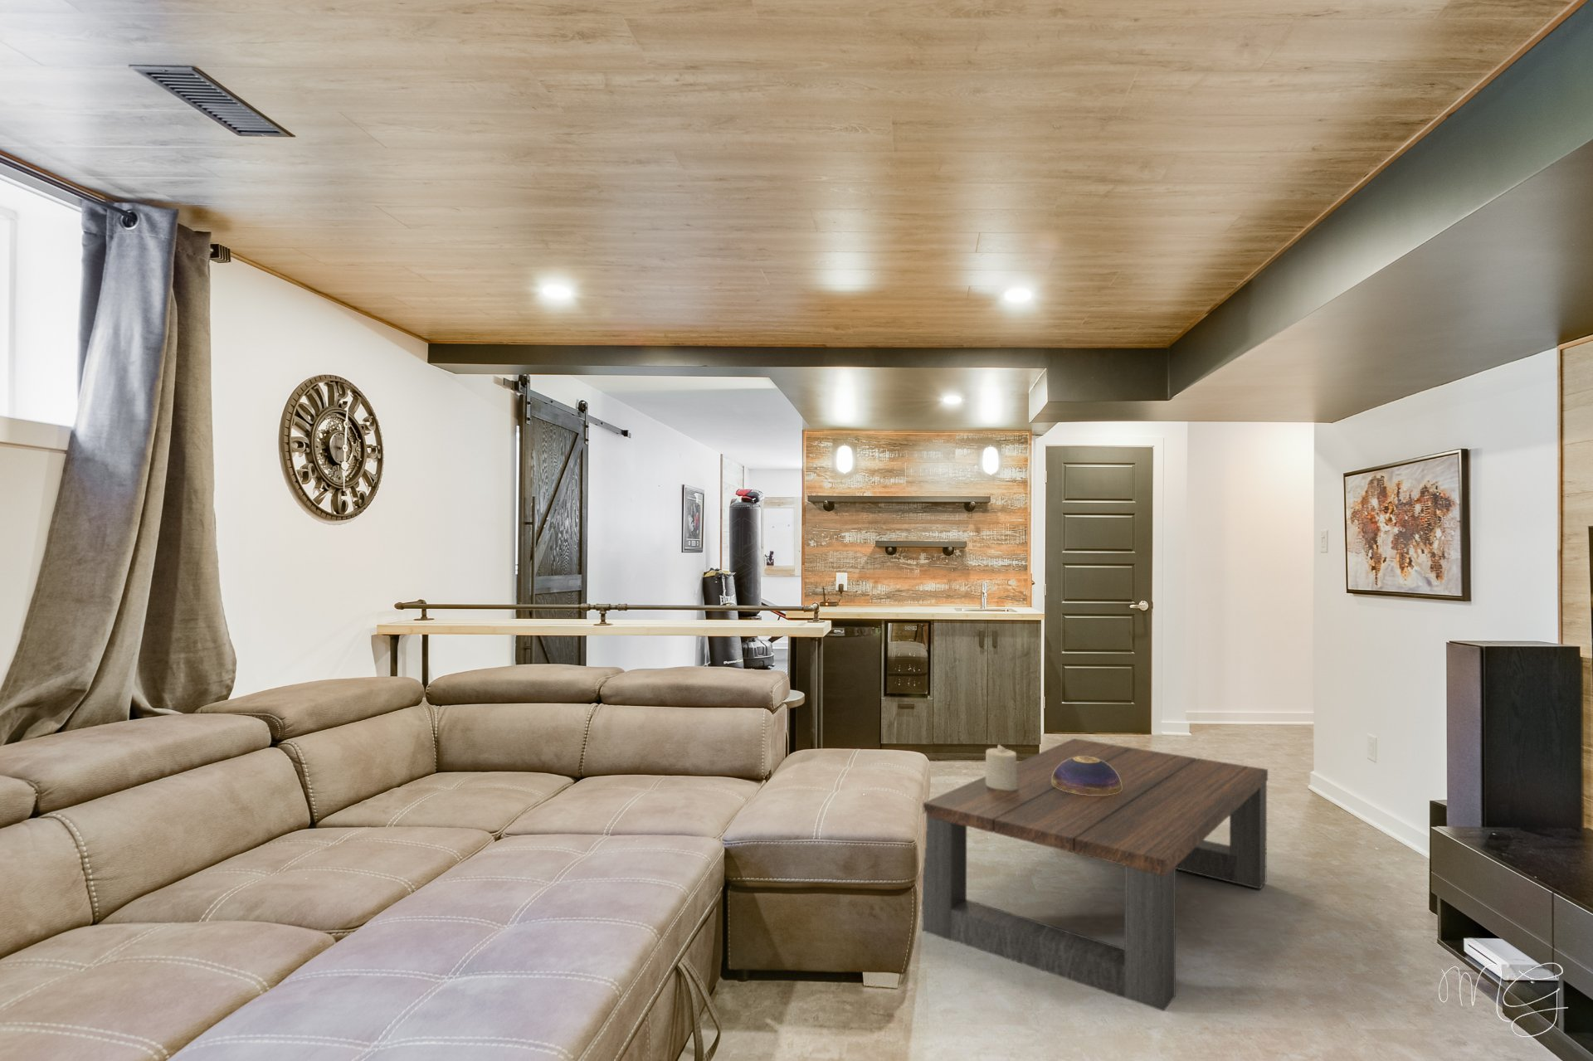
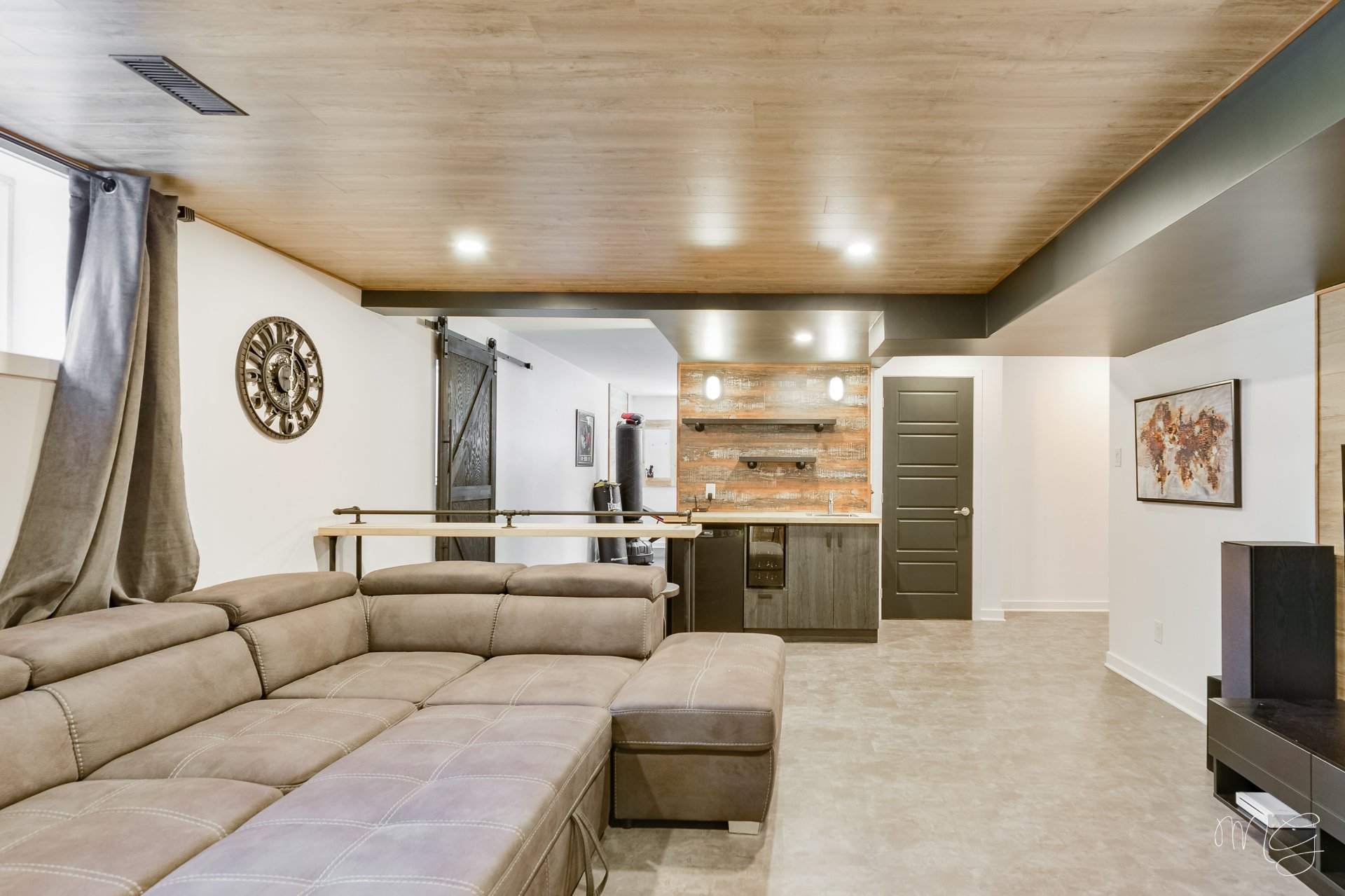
- candle [985,744,1017,791]
- coffee table [921,738,1268,1012]
- decorative bowl [1052,757,1122,795]
